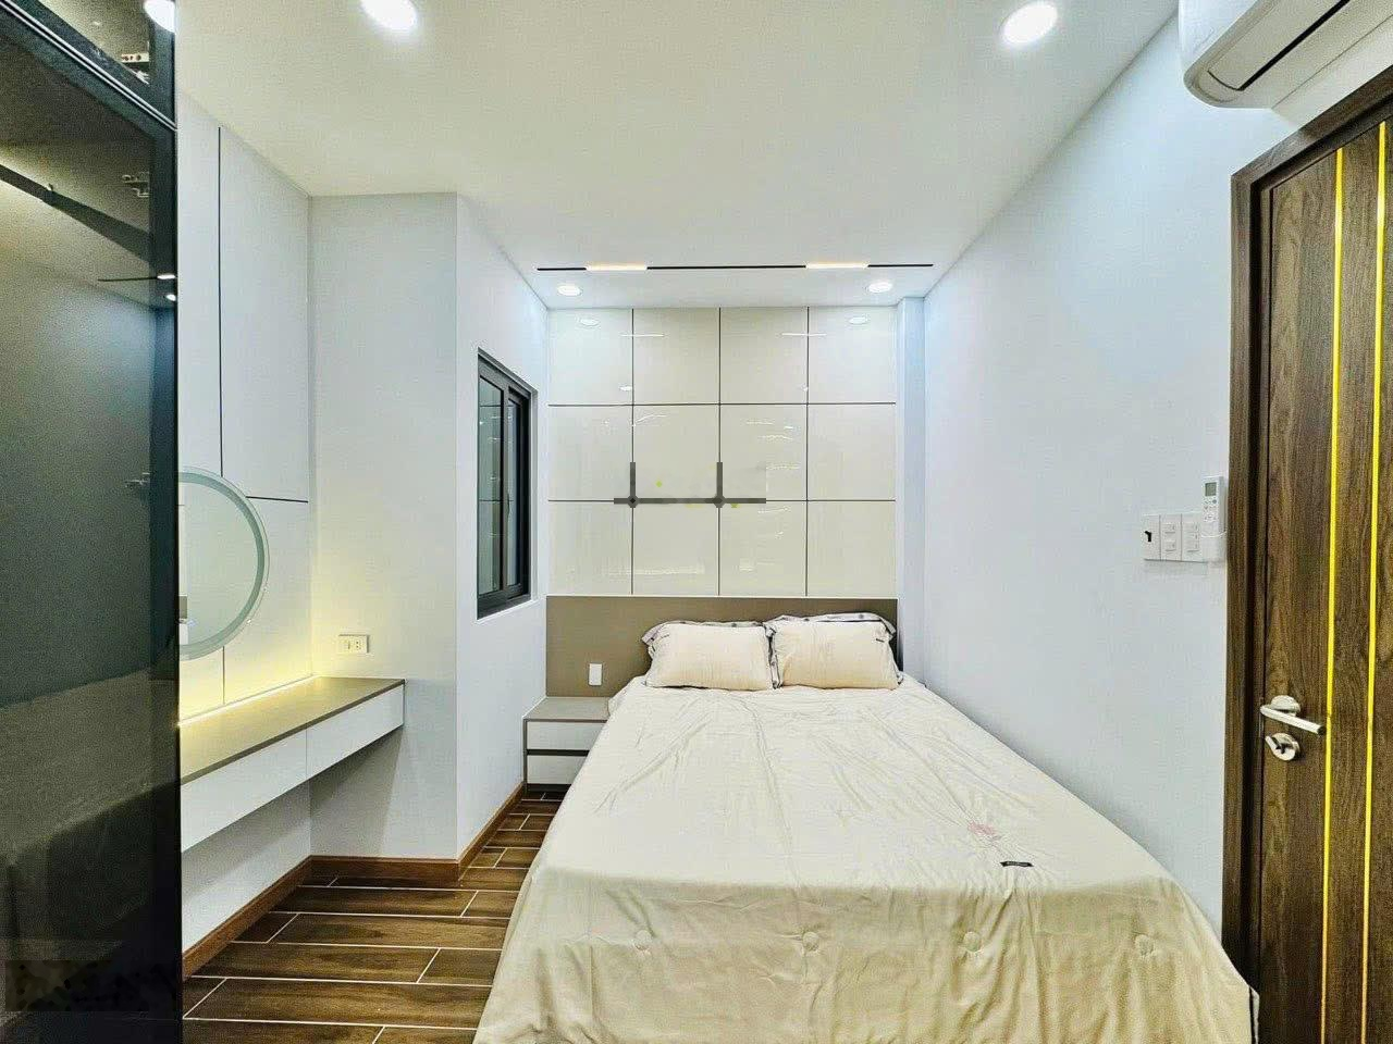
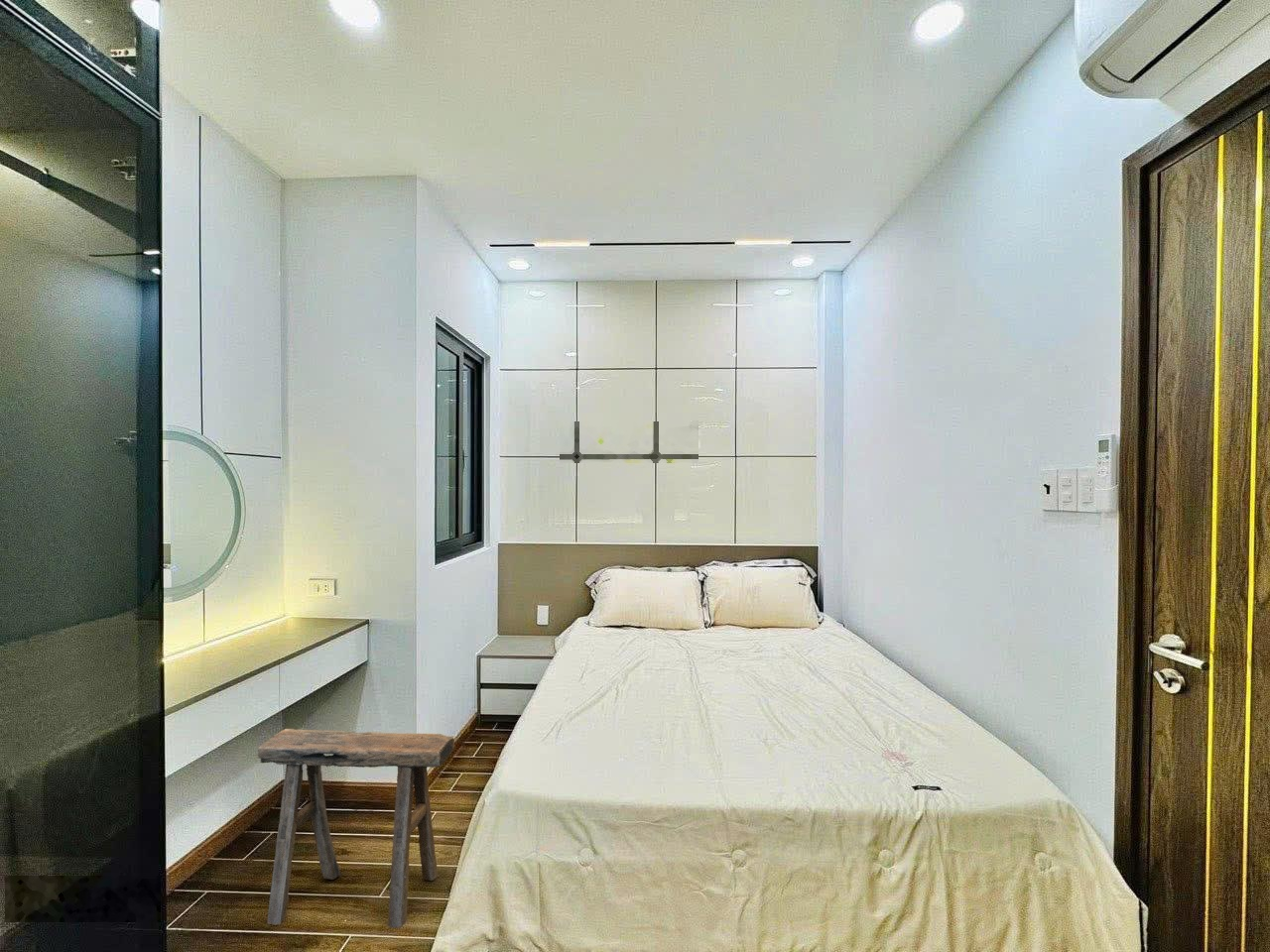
+ stool [257,728,455,929]
